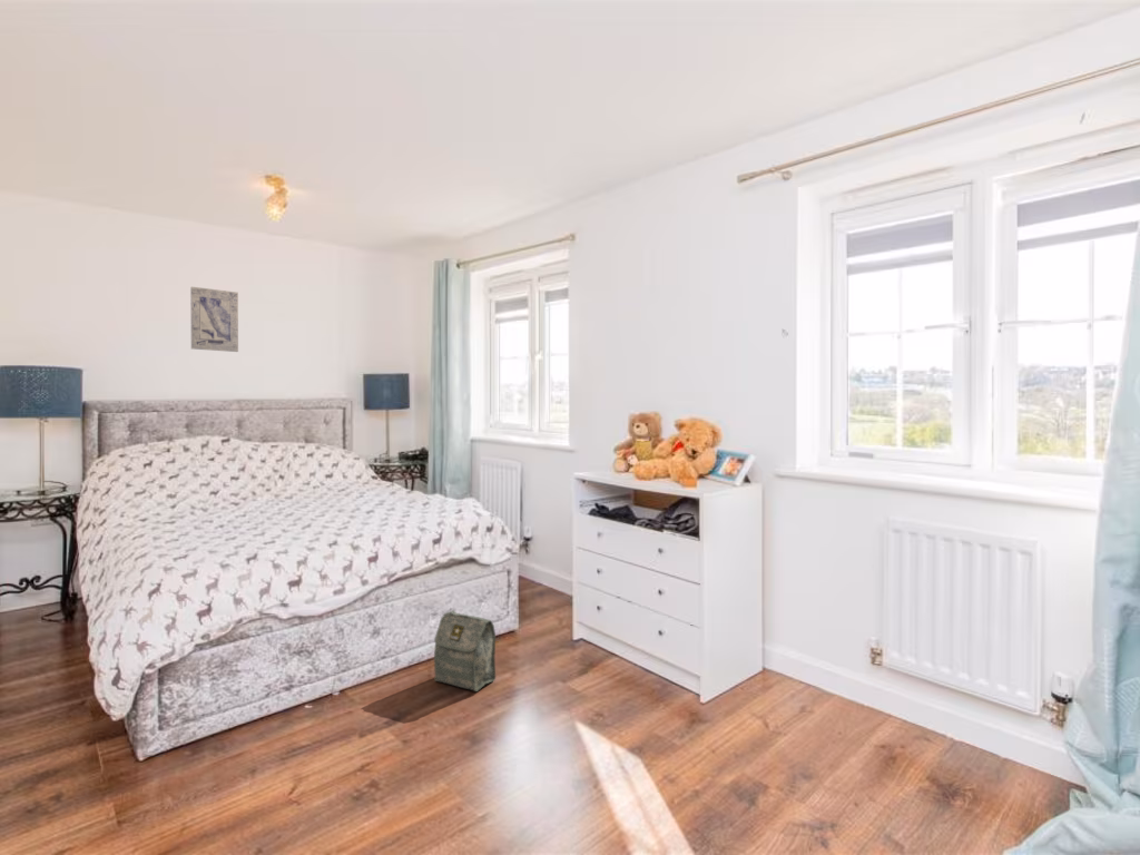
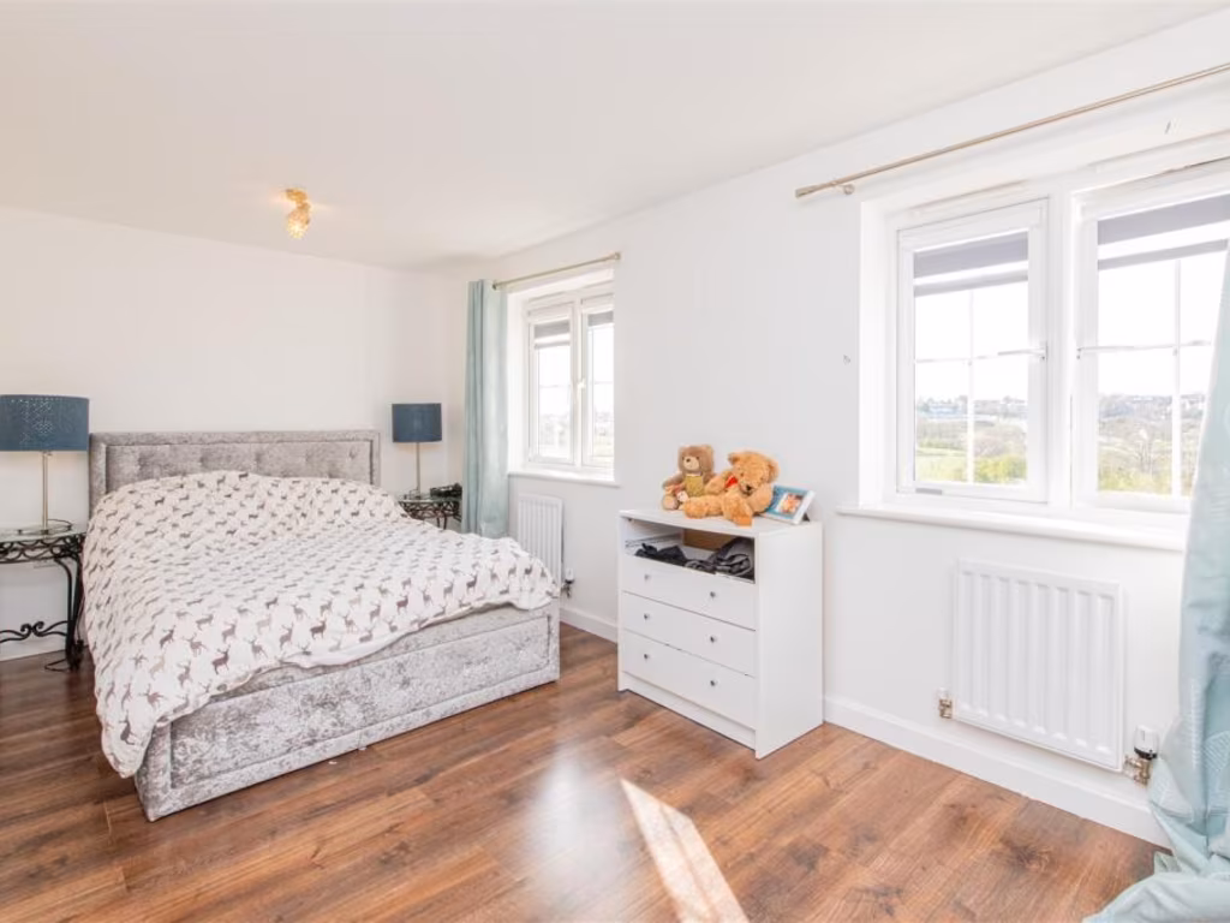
- bag [433,609,497,692]
- wall art [189,286,239,353]
